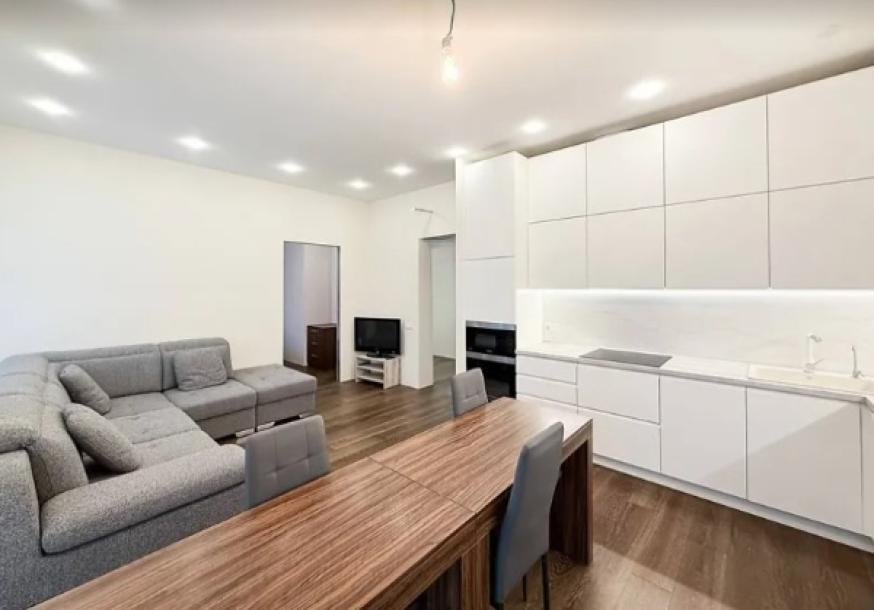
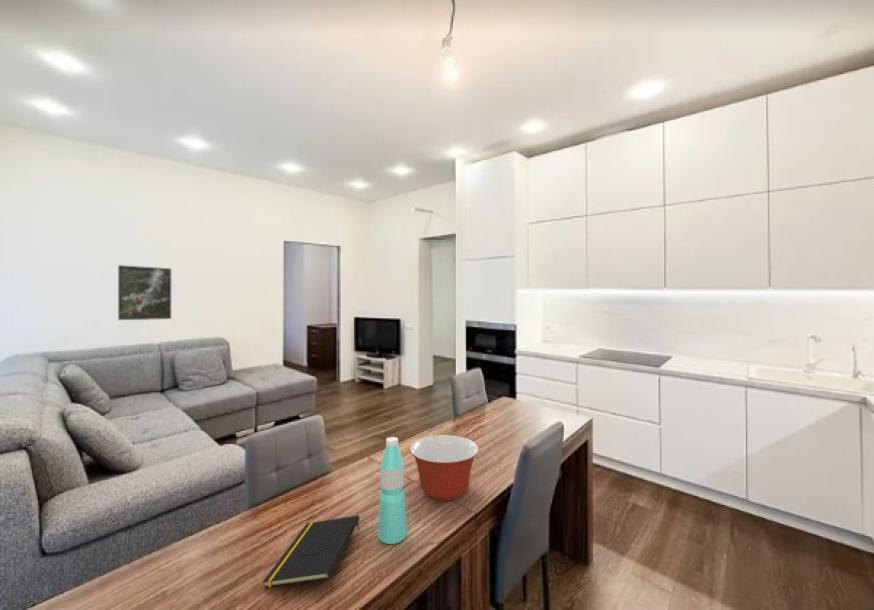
+ water bottle [377,436,408,545]
+ notepad [262,514,360,589]
+ mixing bowl [409,434,480,502]
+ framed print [117,264,172,321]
